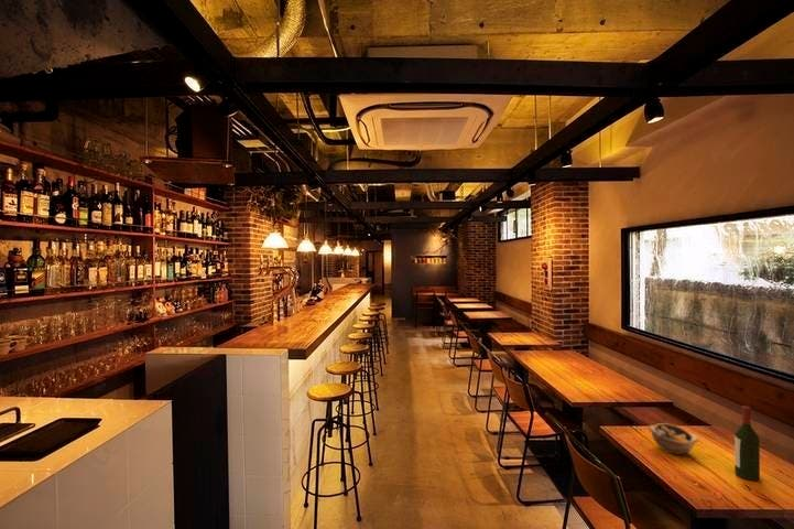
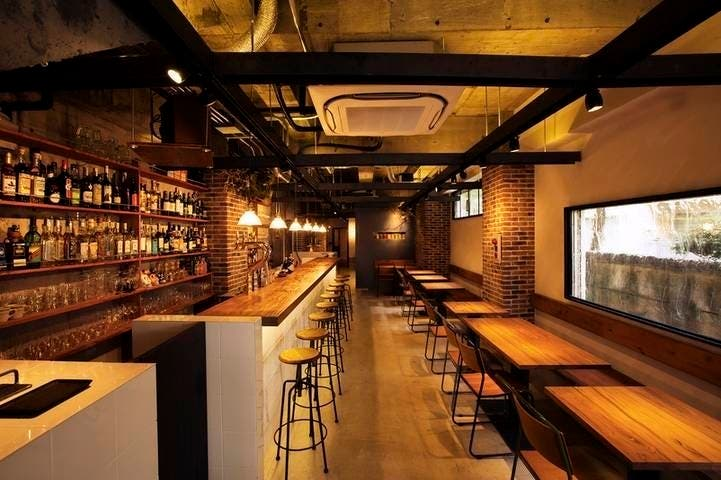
- bowl [648,422,699,455]
- wine bottle [733,404,761,482]
